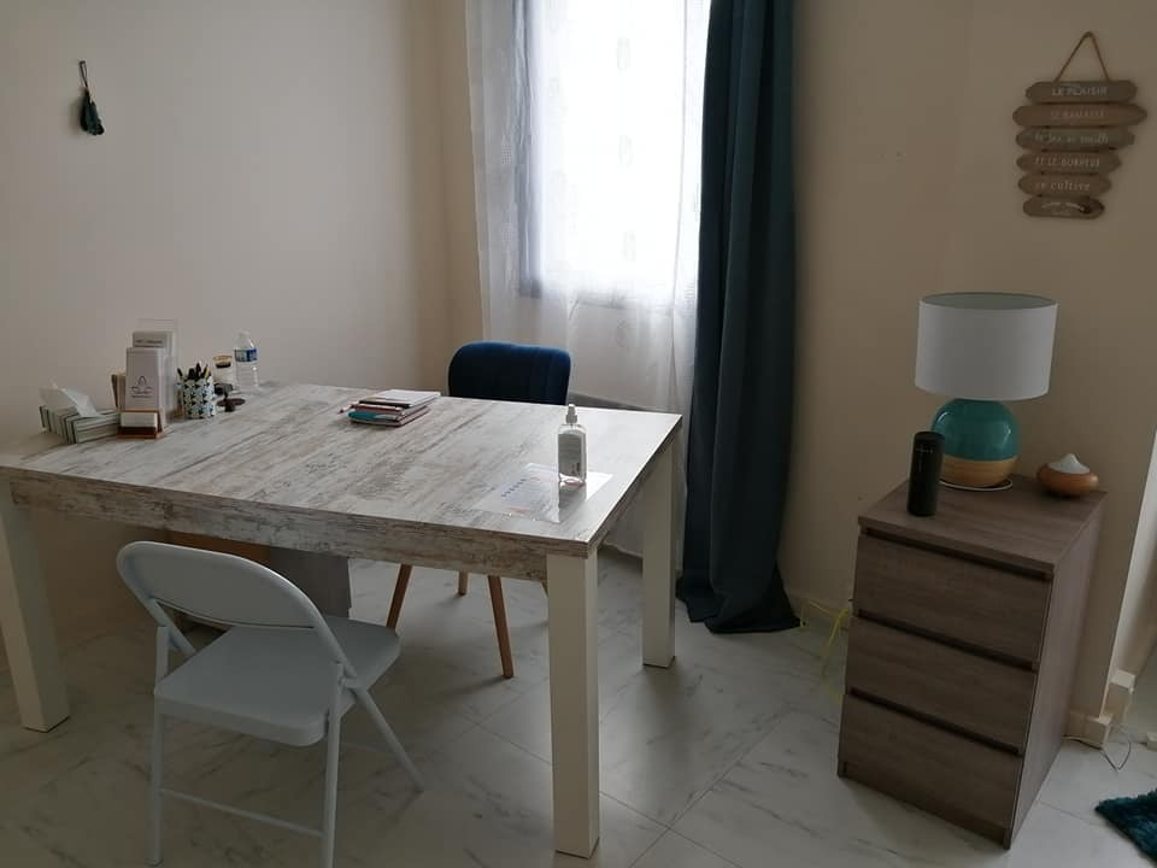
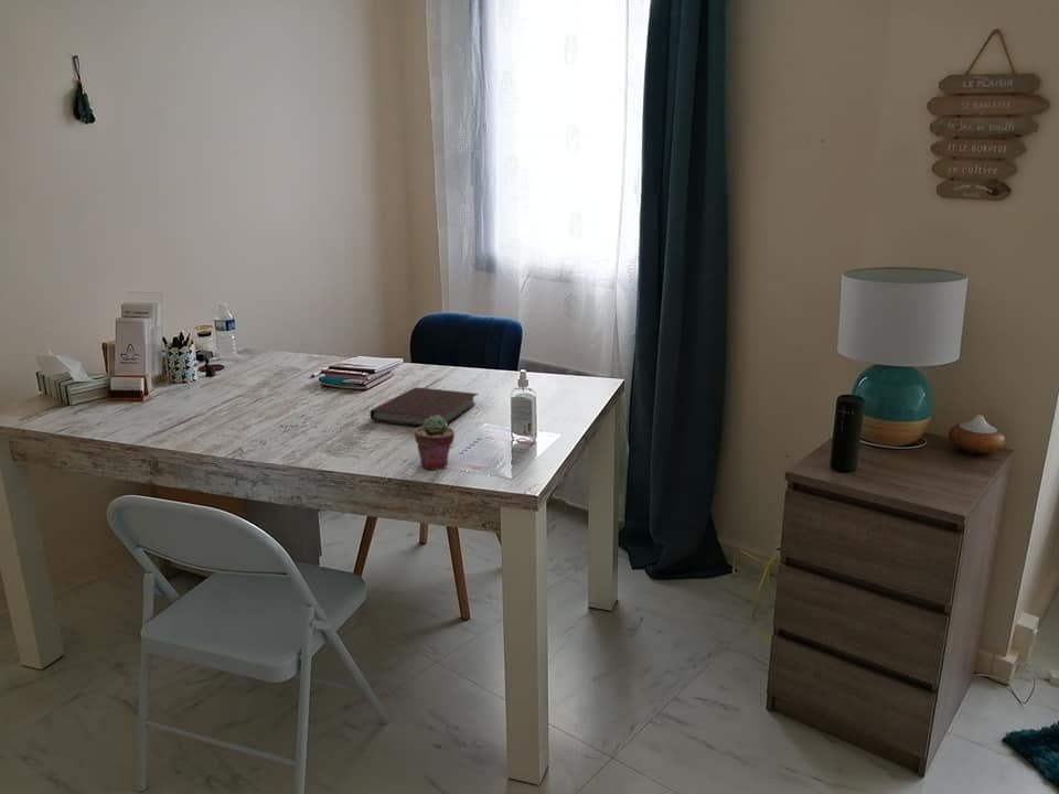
+ potted succulent [414,415,456,471]
+ notebook [370,386,479,427]
